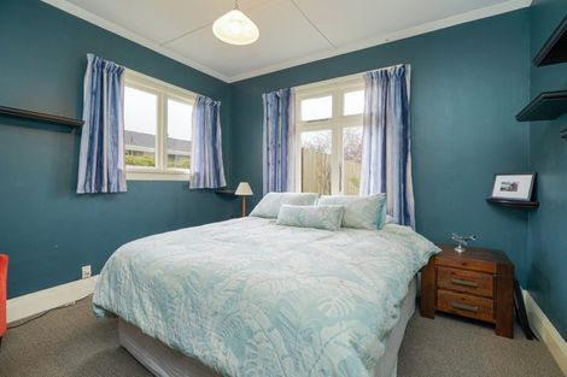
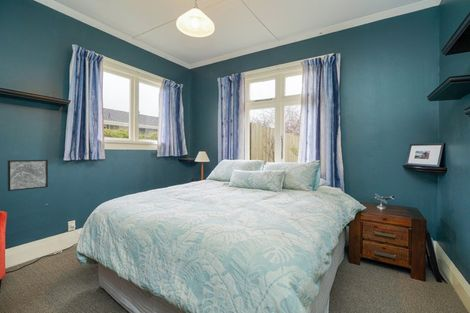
+ wall art [7,159,49,192]
